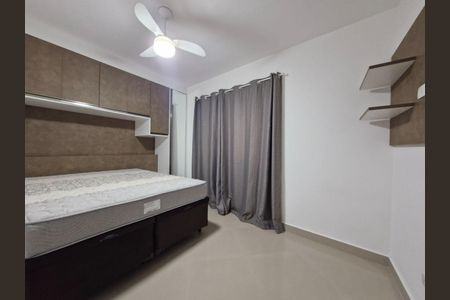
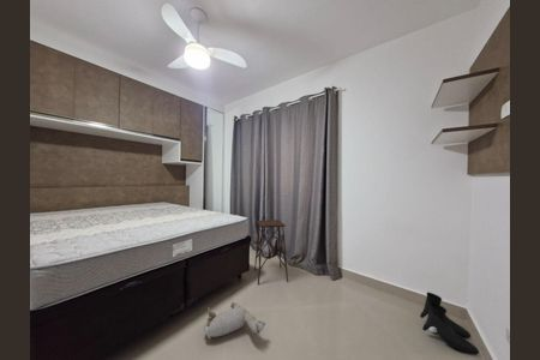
+ plush toy [203,301,266,338]
+ boots [419,292,480,356]
+ side table [253,218,289,286]
